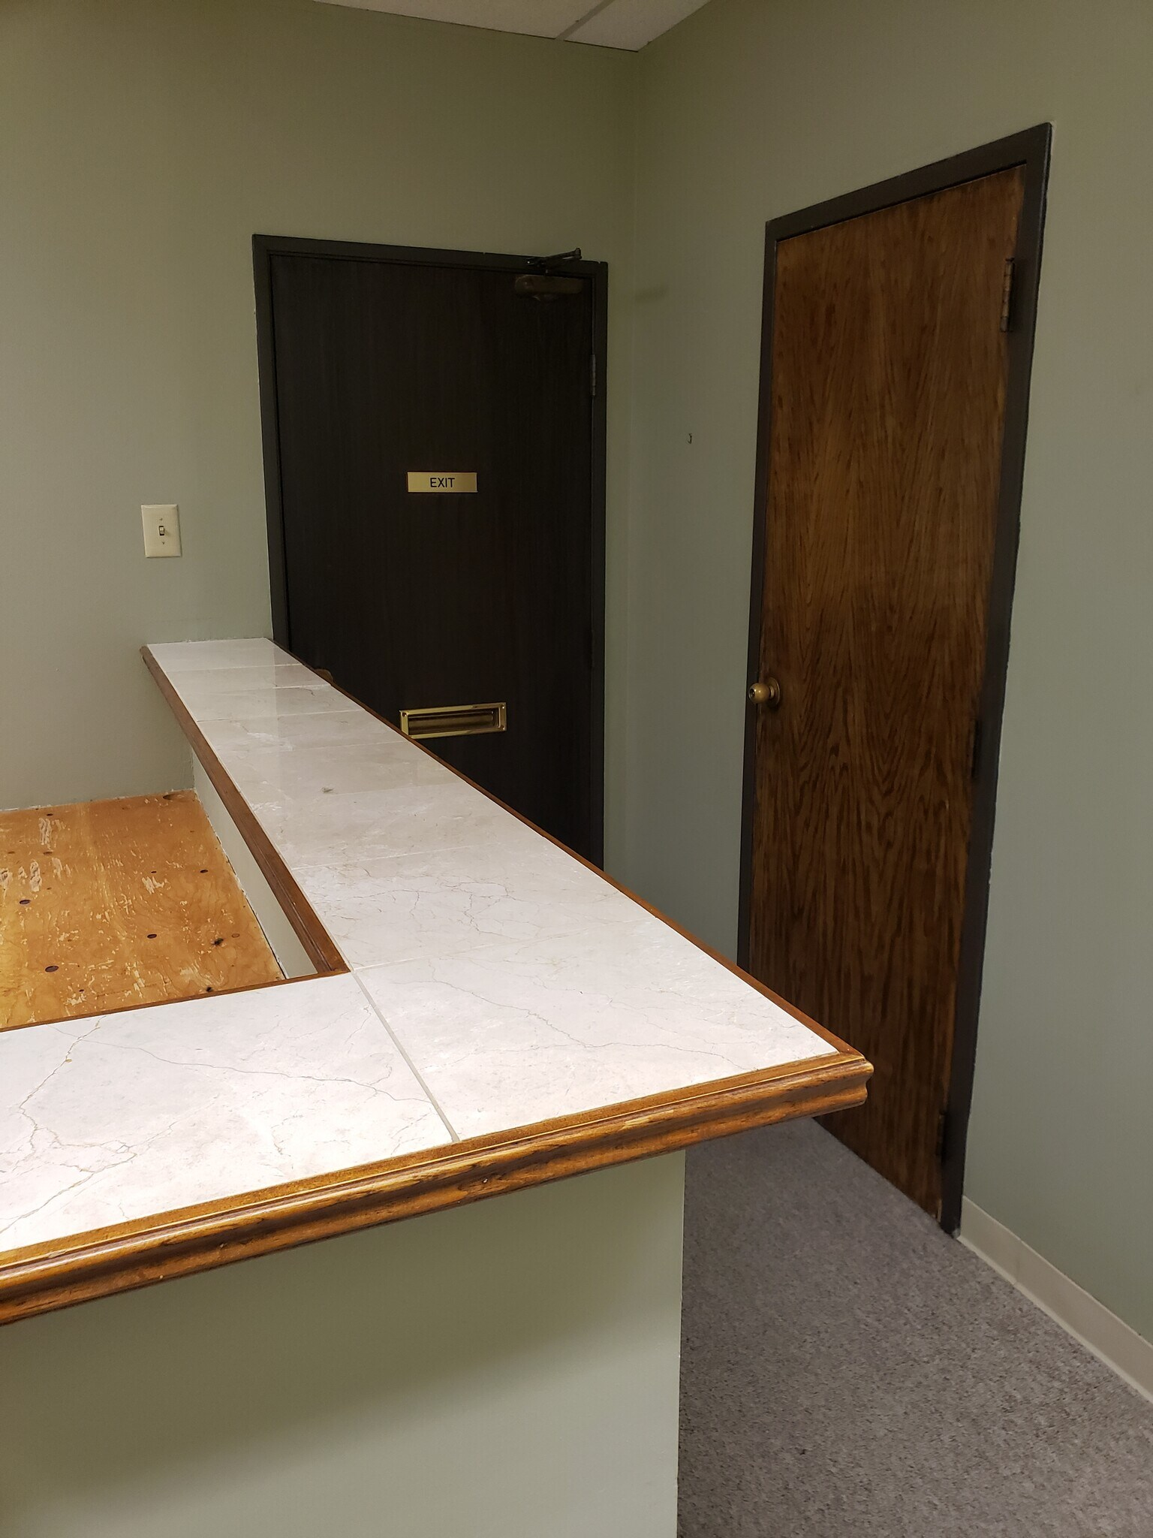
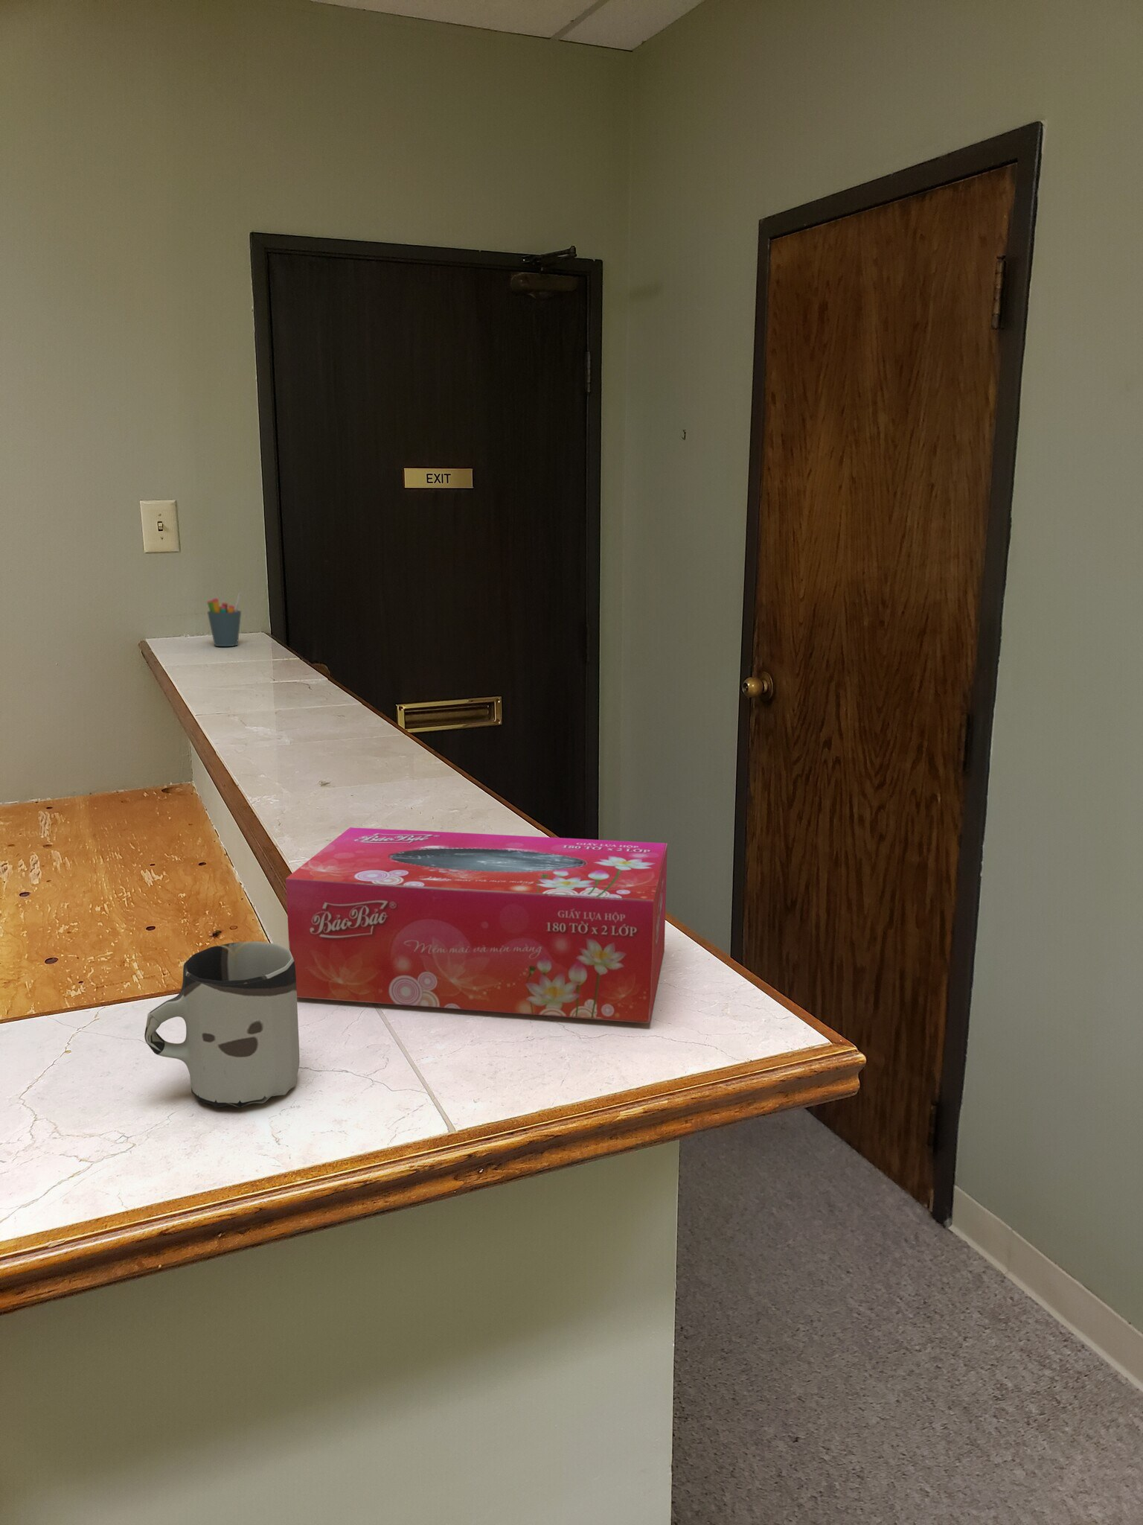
+ cup [144,940,300,1108]
+ pen holder [207,592,243,647]
+ tissue box [285,826,669,1024]
